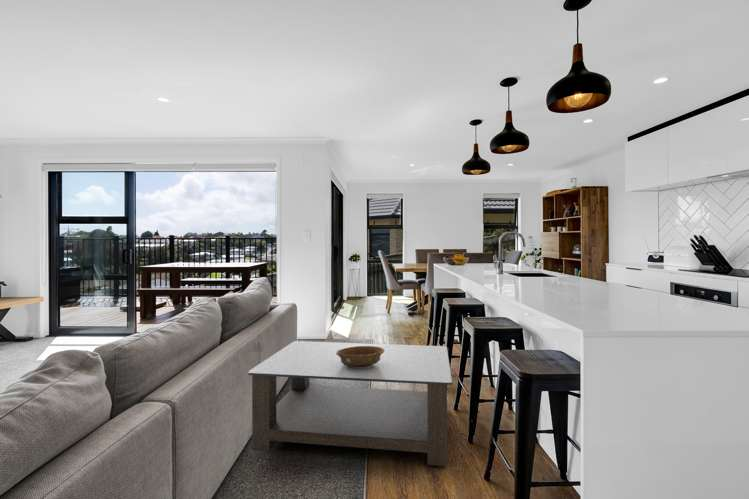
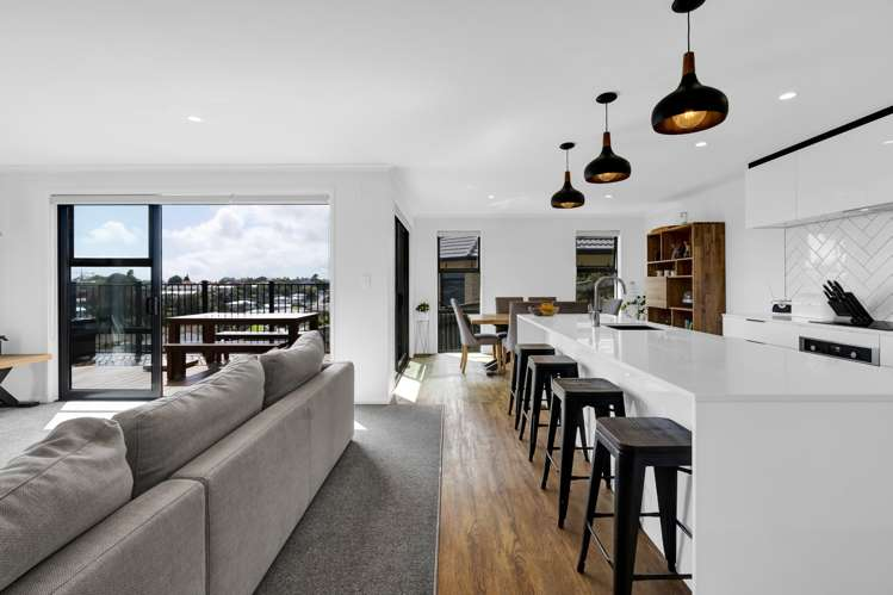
- decorative bowl [336,346,385,368]
- coffee table [247,340,453,467]
